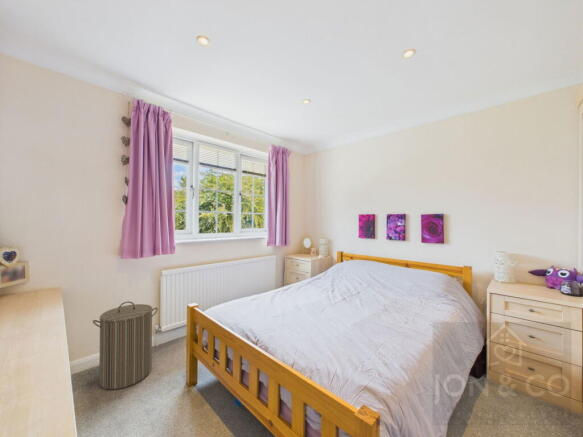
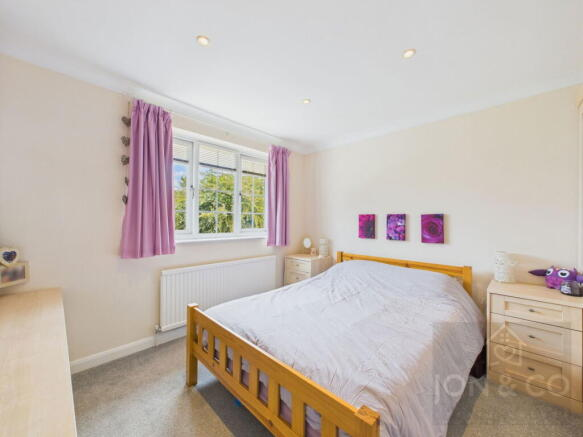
- laundry hamper [92,300,159,390]
